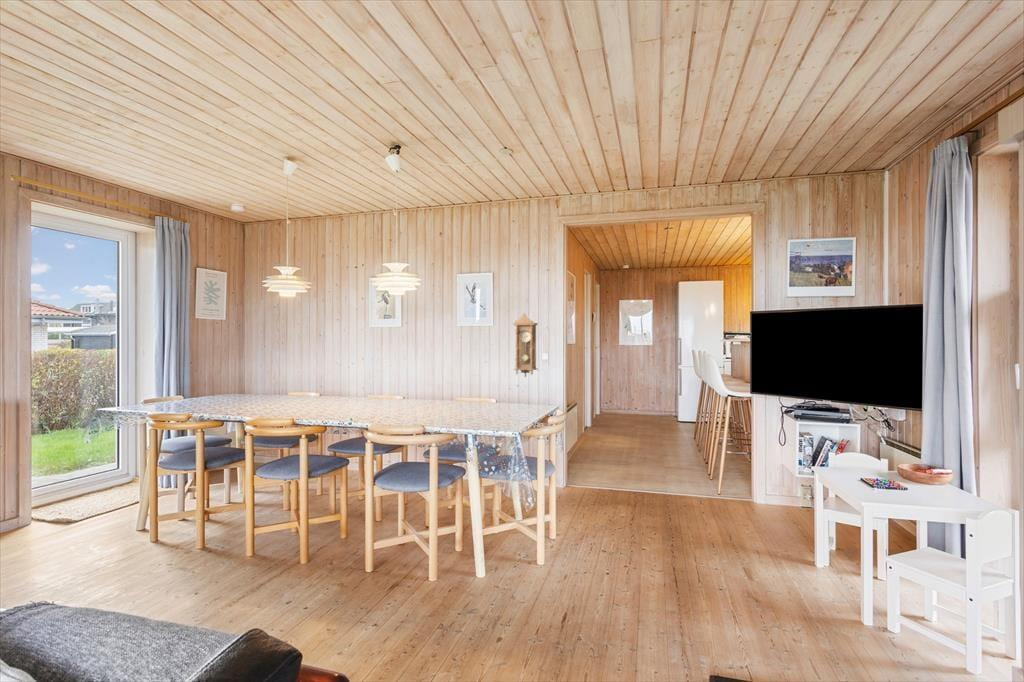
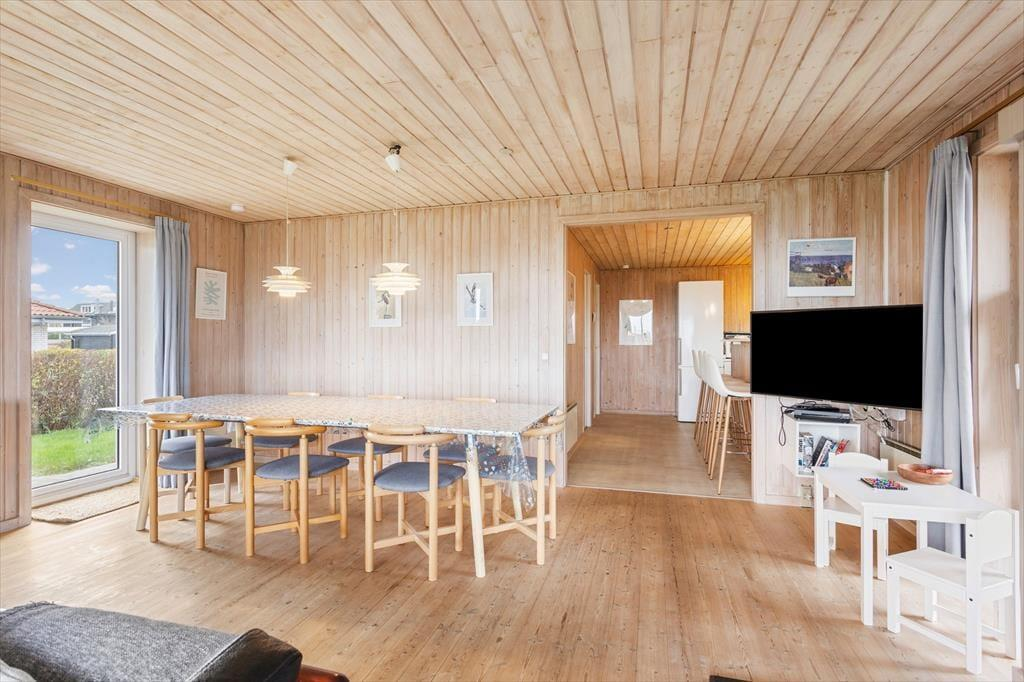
- pendulum clock [512,312,539,378]
